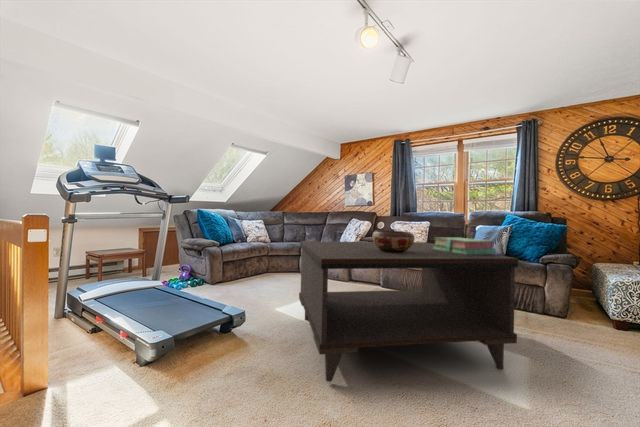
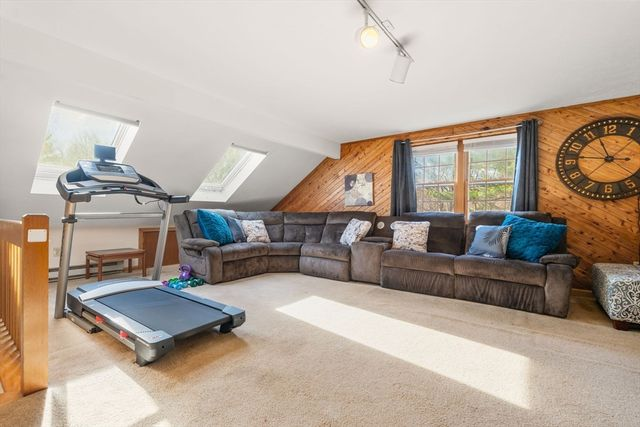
- decorative bowl [371,230,416,252]
- stack of books [432,237,497,254]
- coffee table [298,240,519,383]
